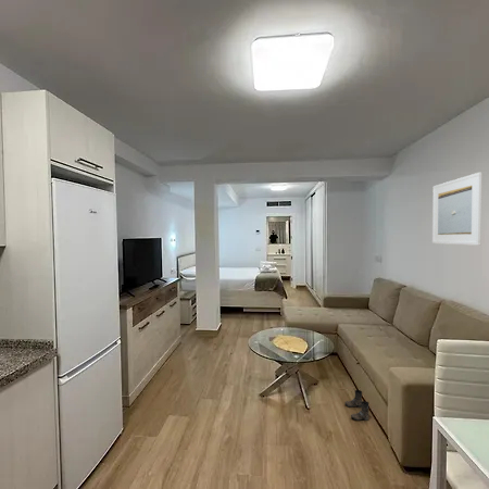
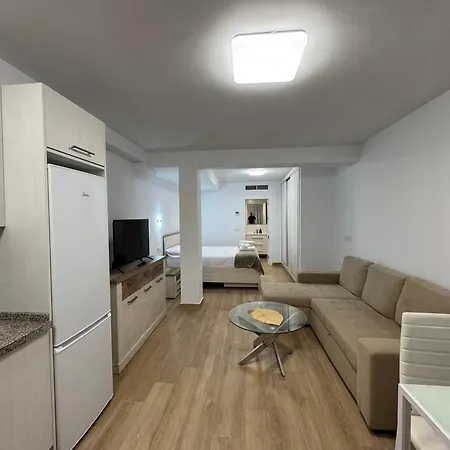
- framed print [431,172,484,247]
- boots [343,389,371,422]
